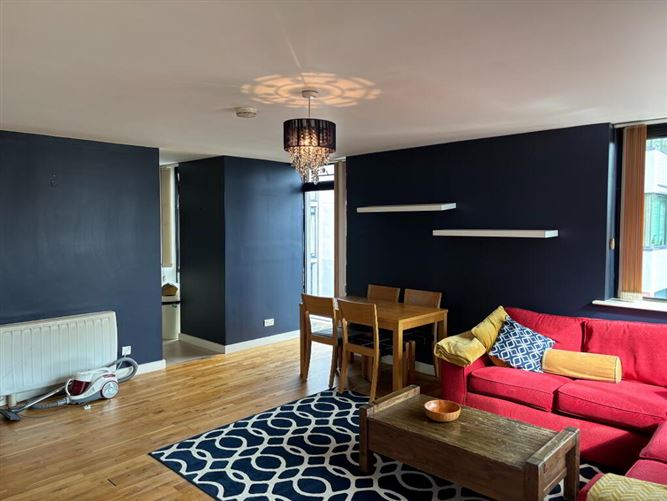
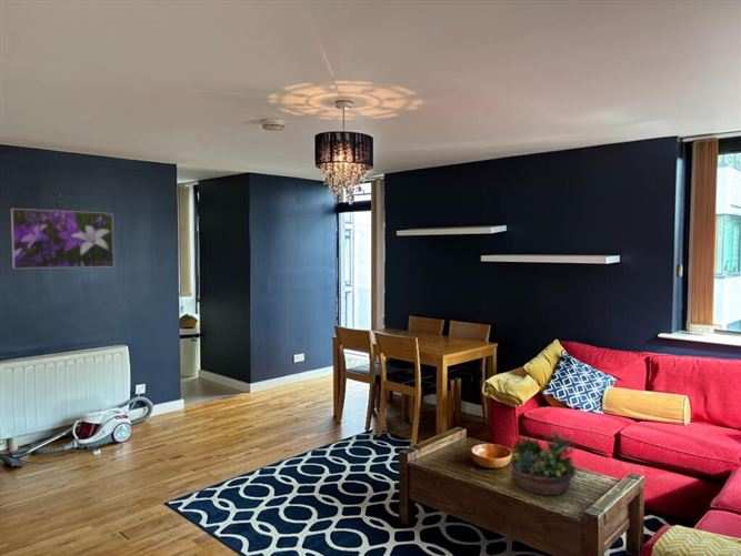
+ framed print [10,208,114,270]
+ succulent planter [509,428,578,496]
